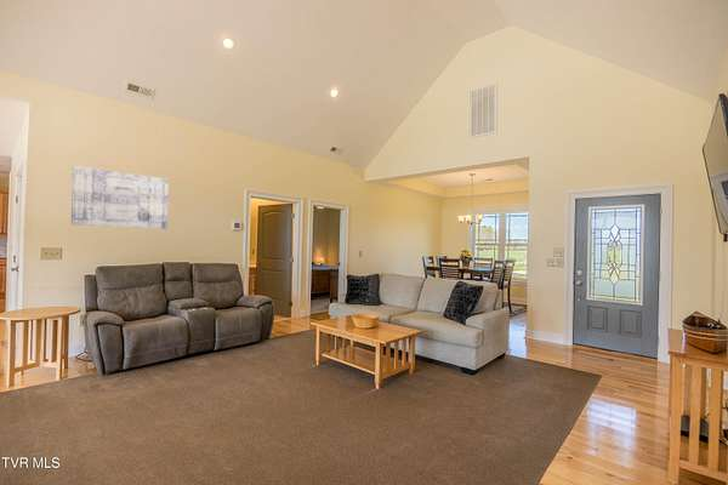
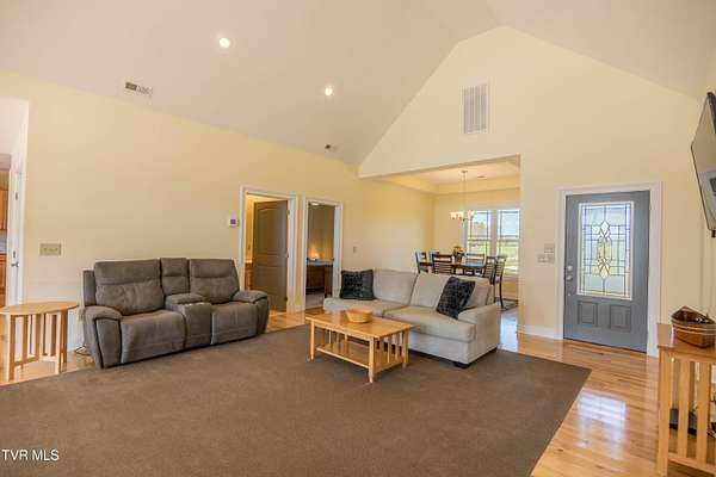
- wall art [70,165,170,230]
